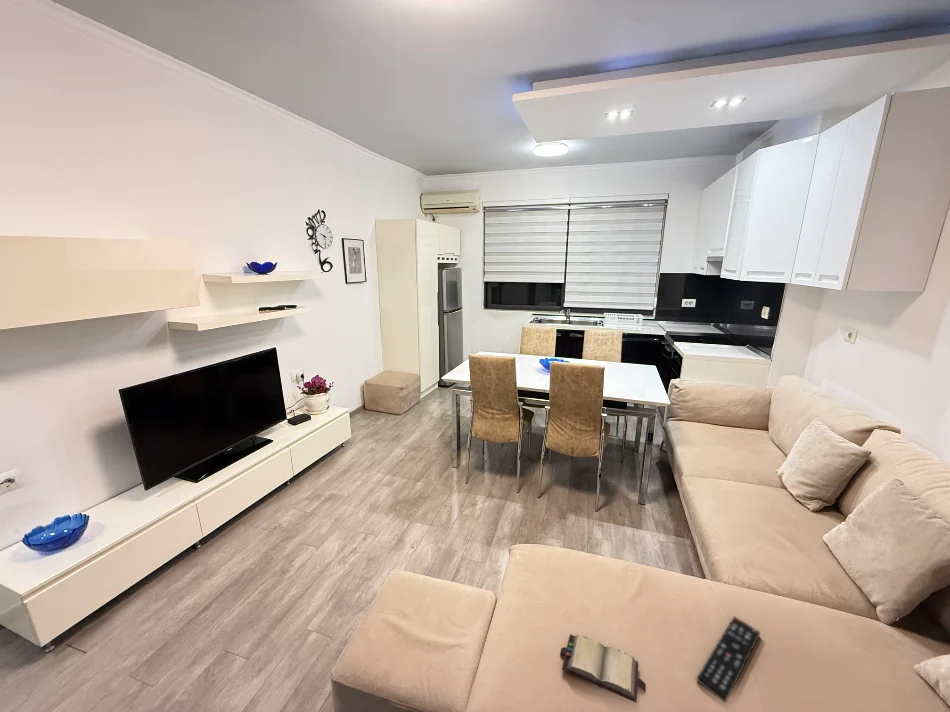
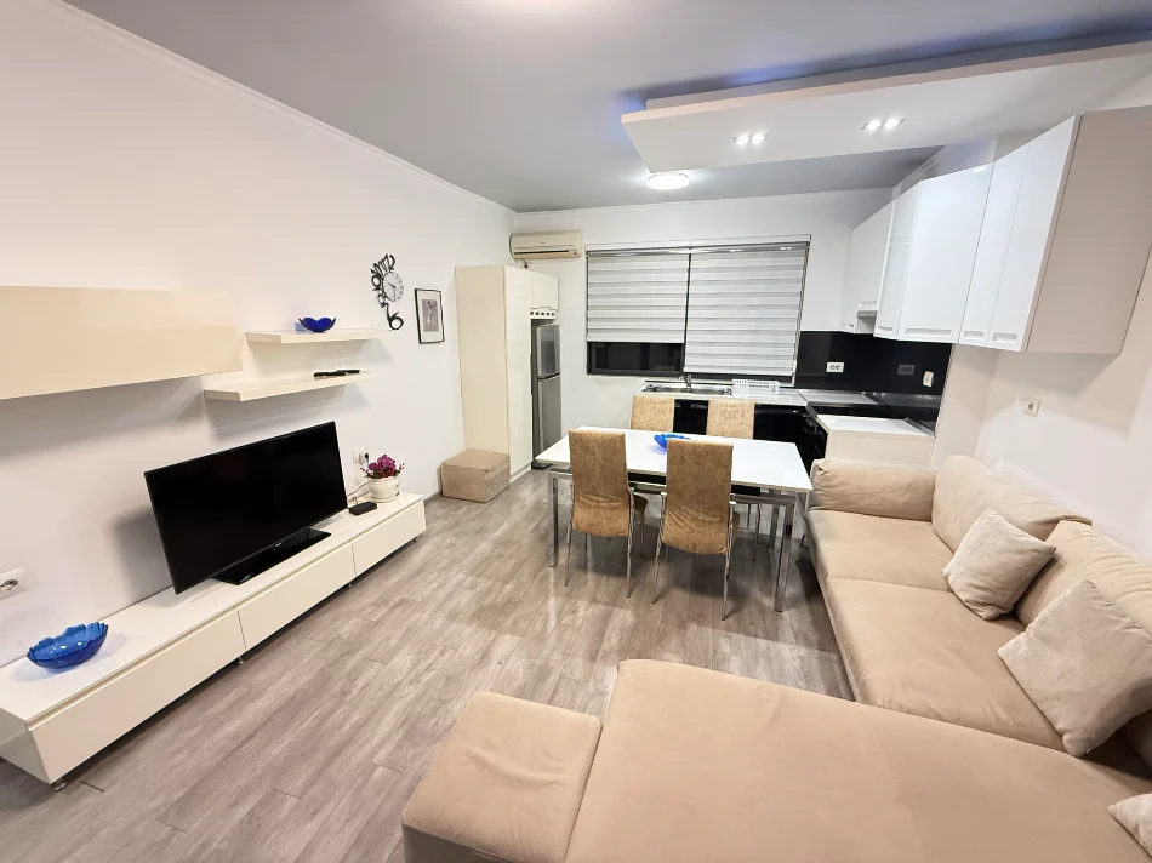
- remote control [696,615,761,704]
- hardback book [559,633,647,704]
